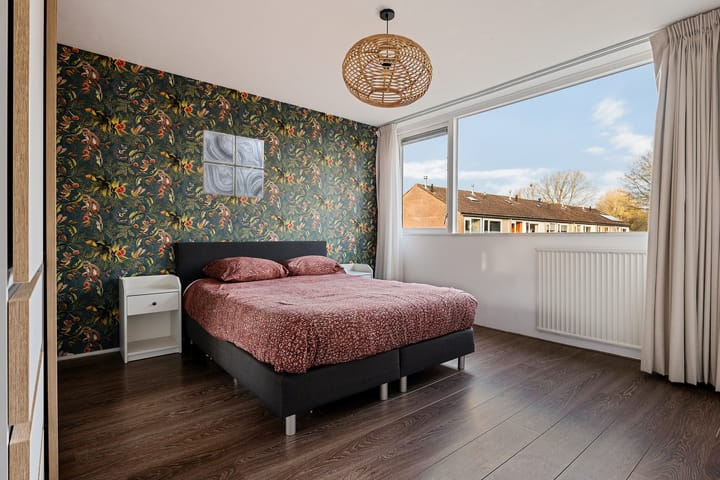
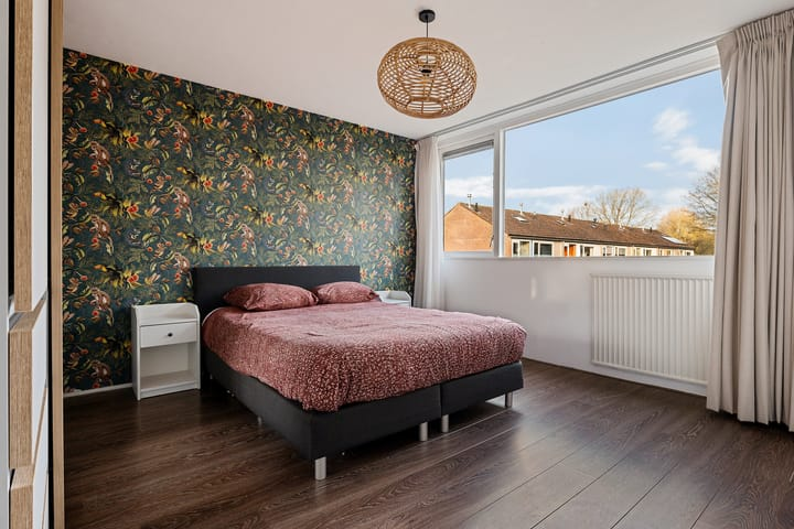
- wall art [202,129,265,199]
